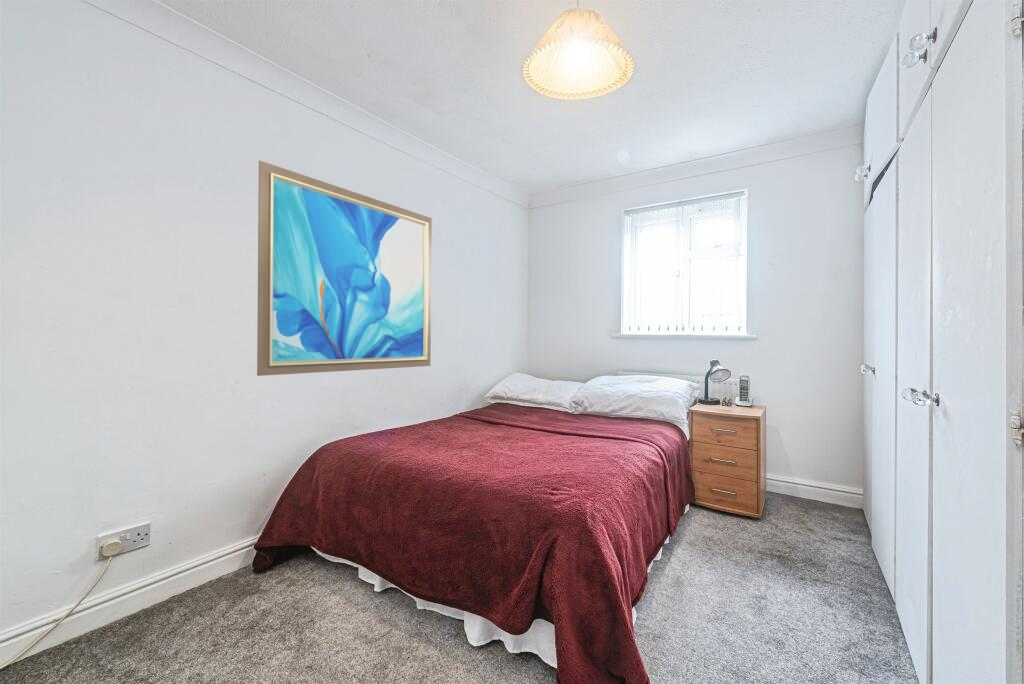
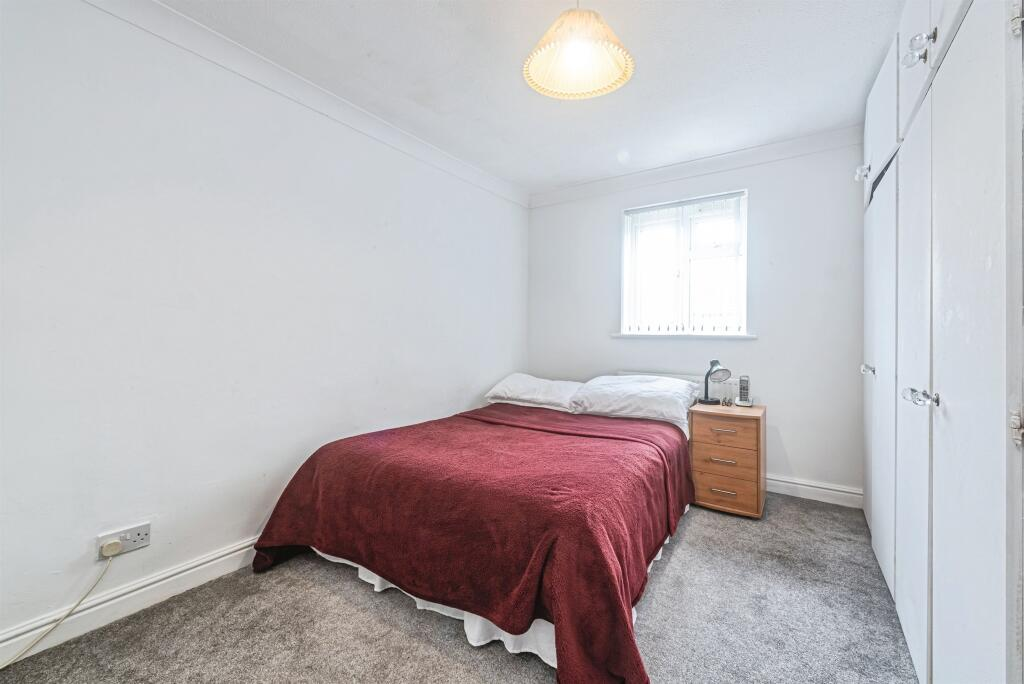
- wall art [256,160,433,377]
